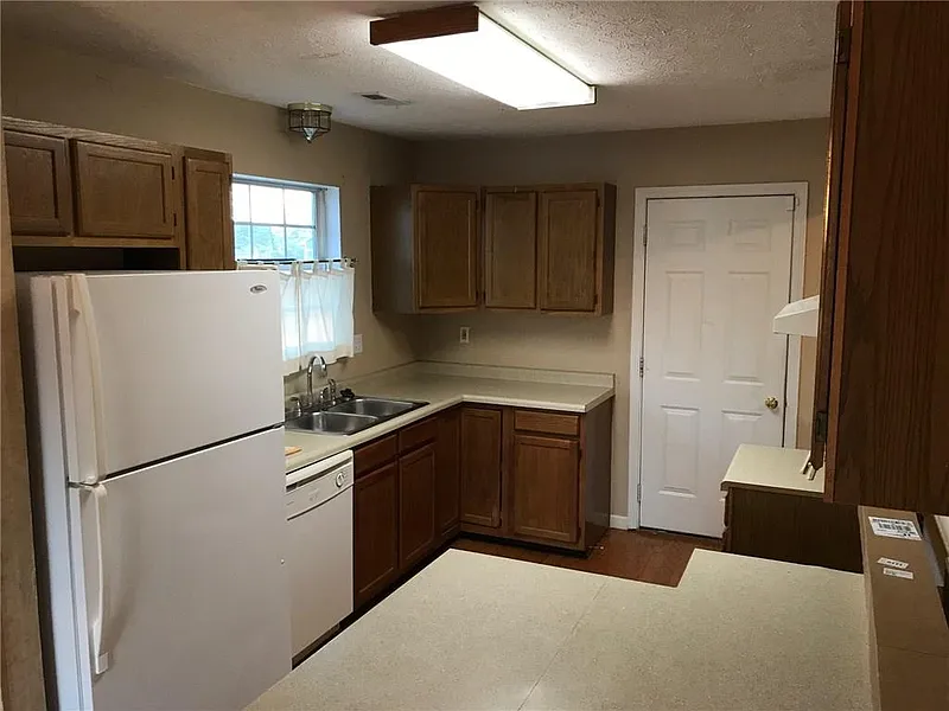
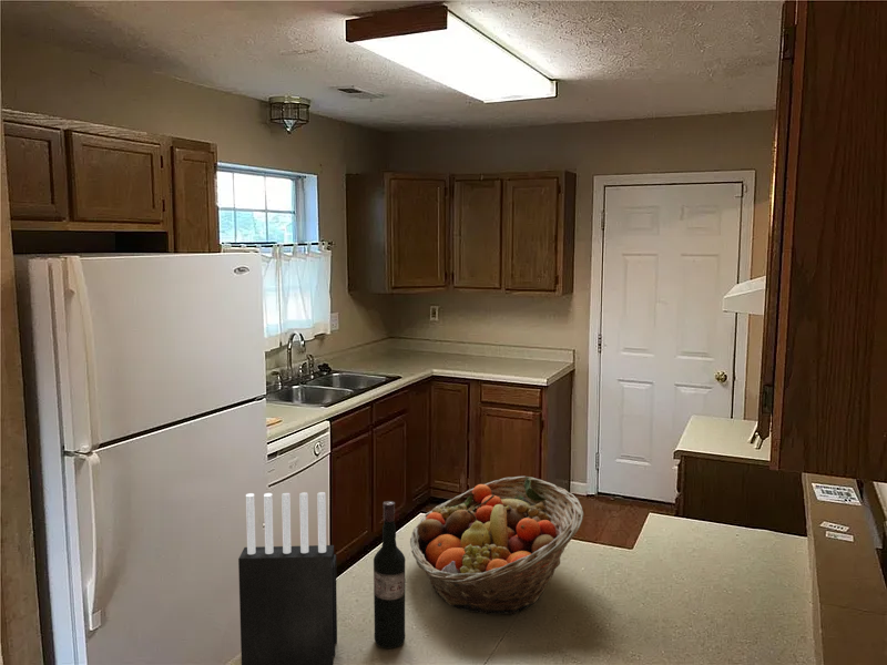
+ fruit basket [409,475,584,616]
+ knife block [237,491,338,665]
+ wine bottle [373,500,406,649]
